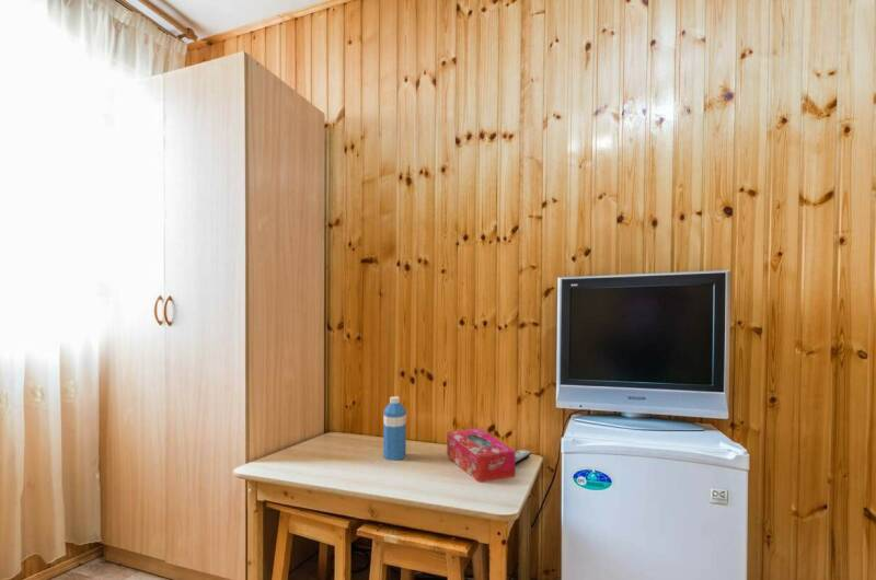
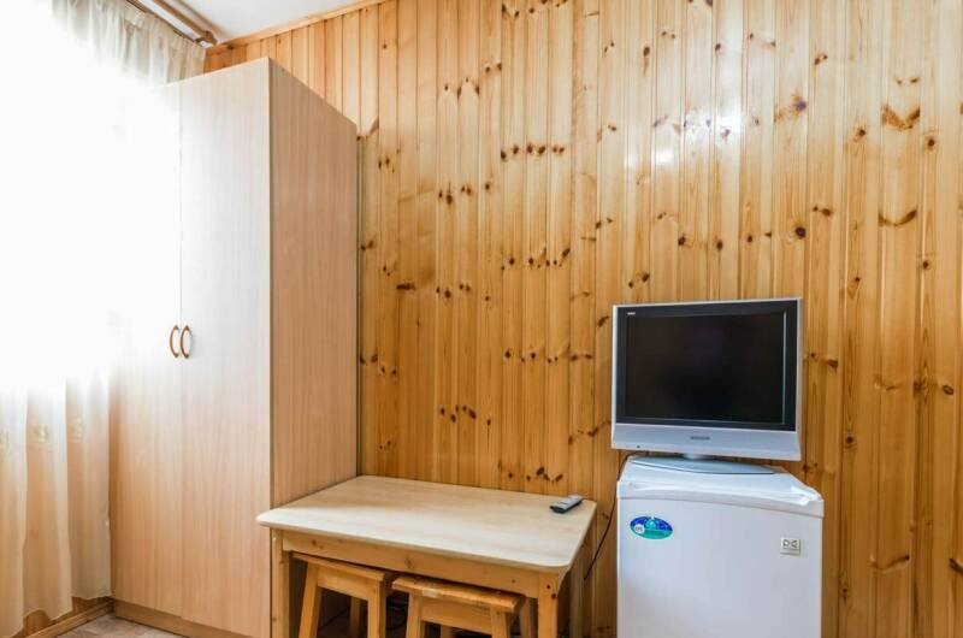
- tissue box [446,427,516,484]
- water bottle [382,395,407,462]
